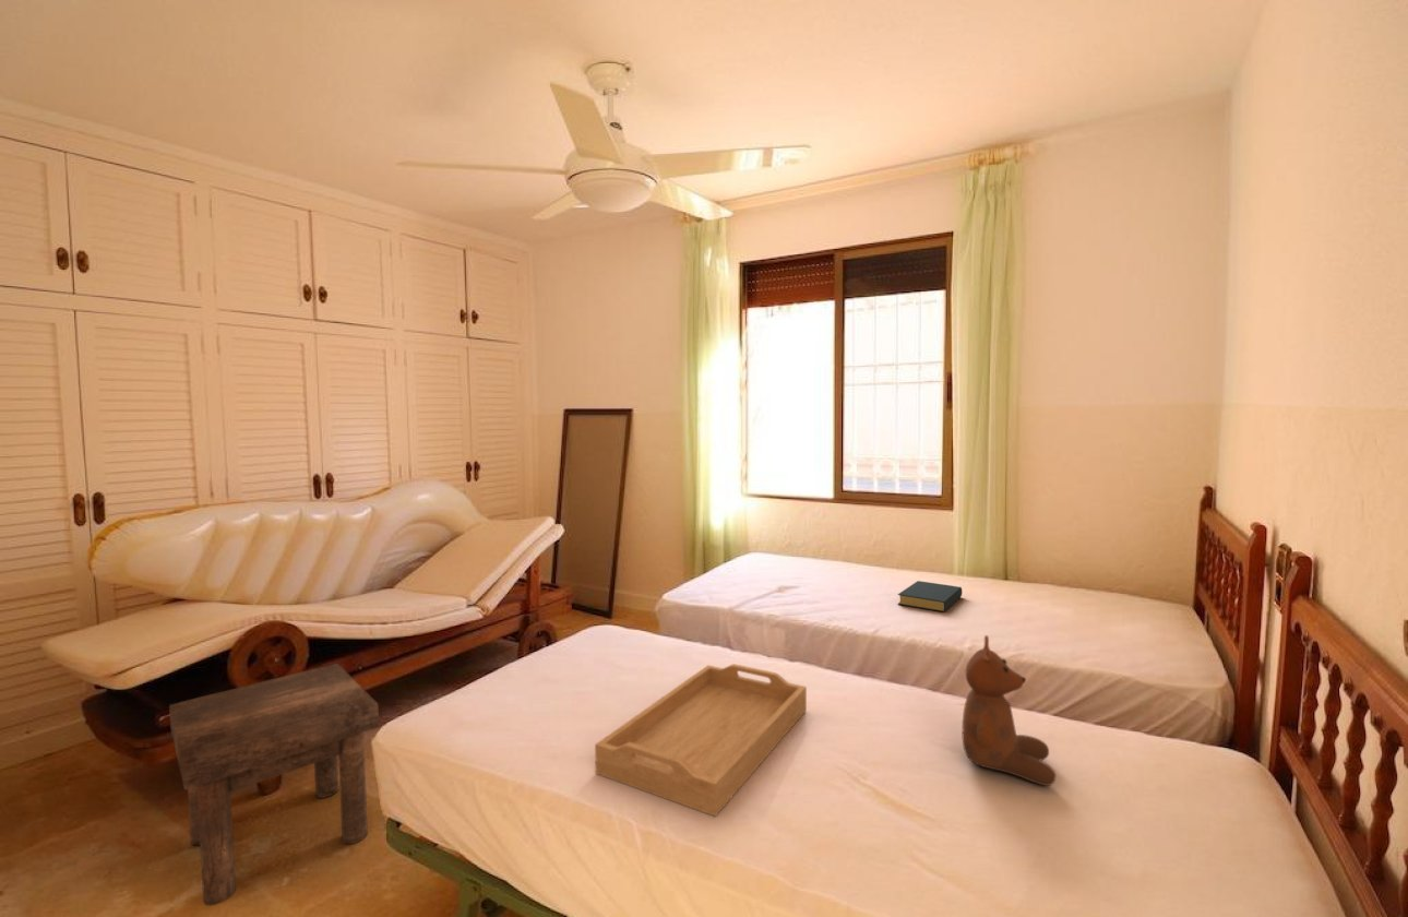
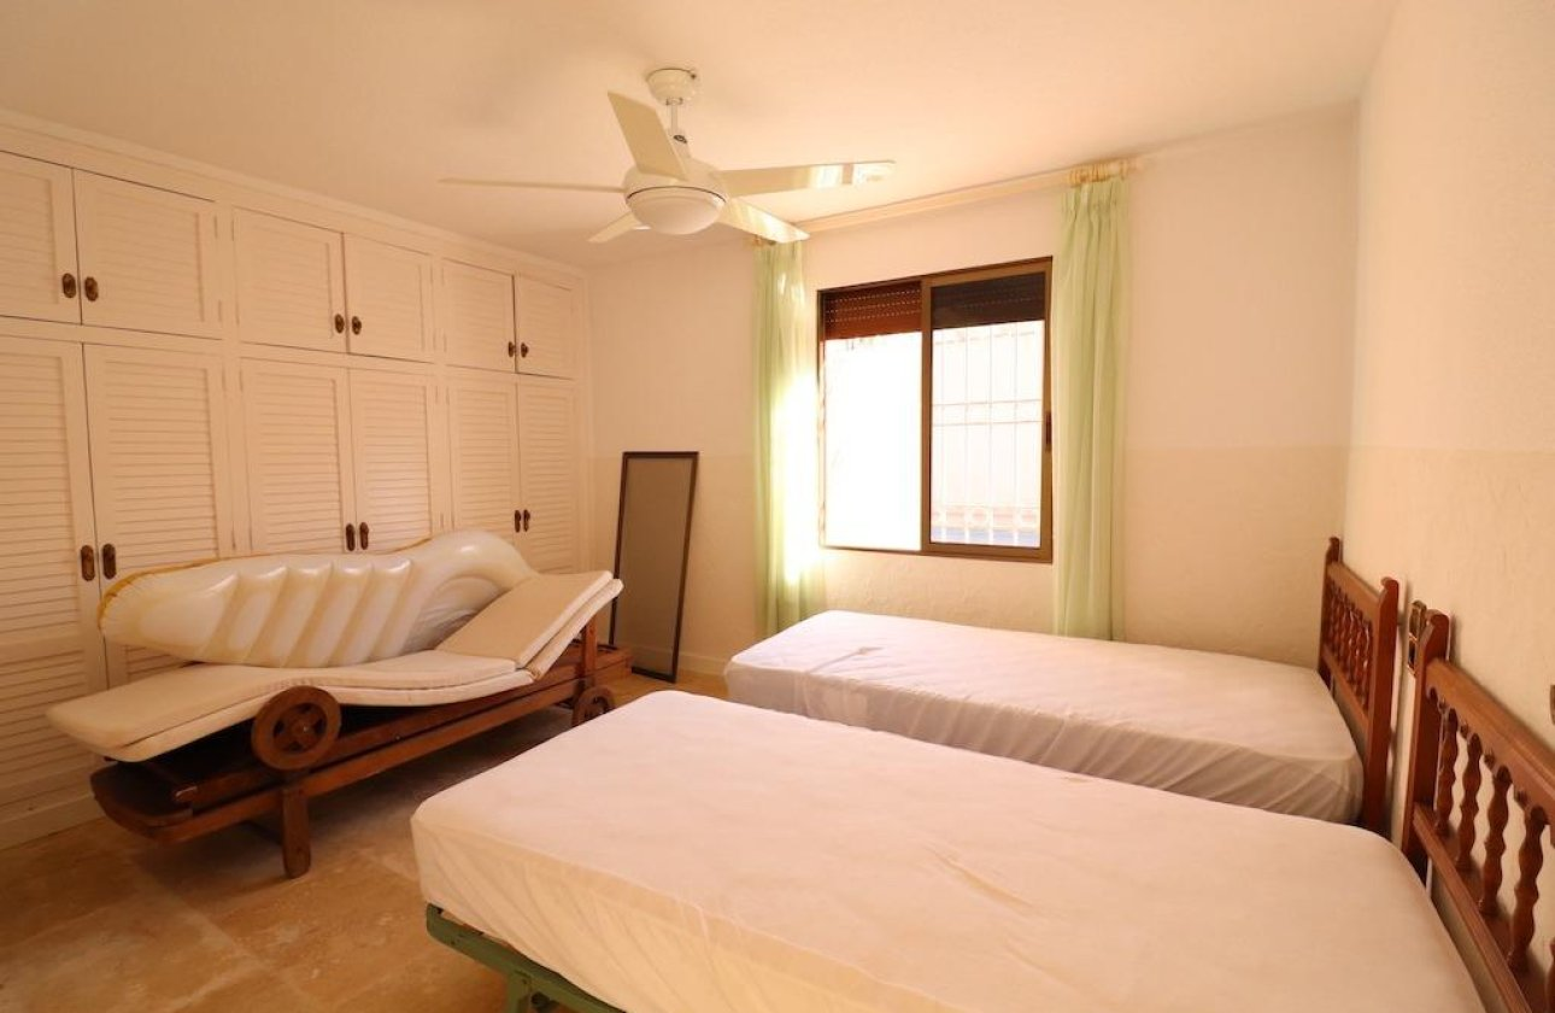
- stool [168,663,380,906]
- teddy bear [962,634,1057,787]
- serving tray [594,663,808,818]
- hardback book [897,580,963,614]
